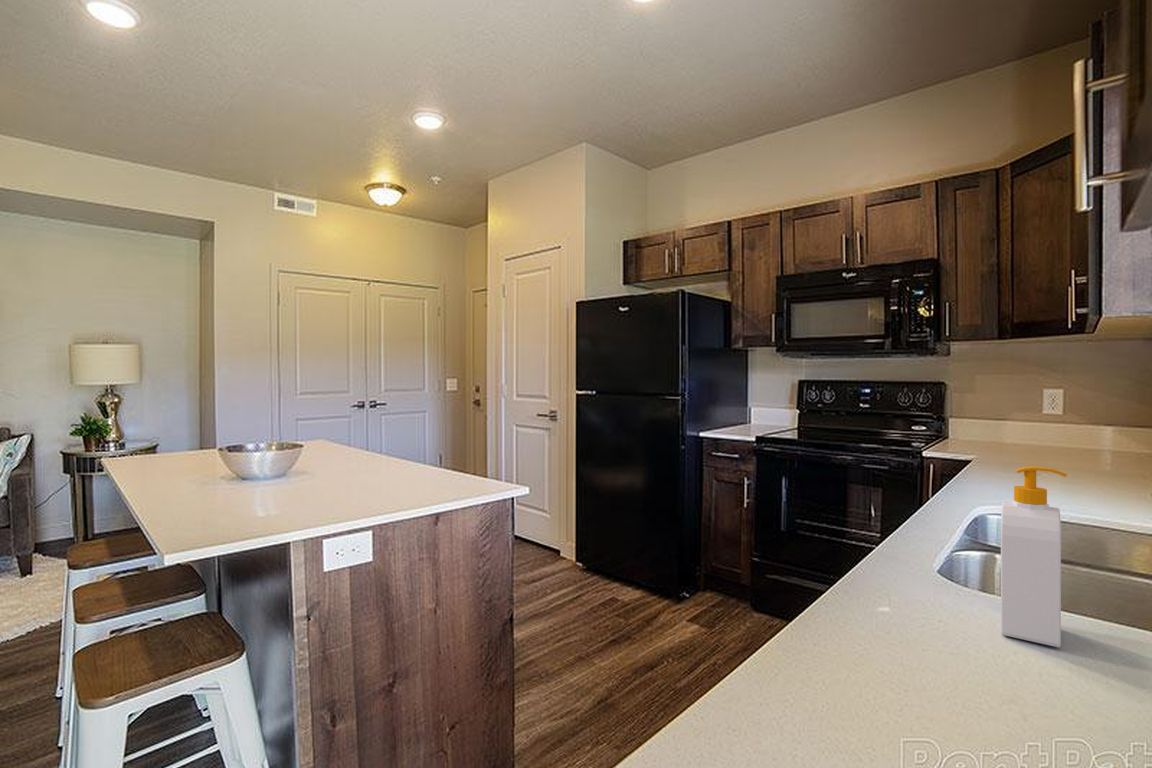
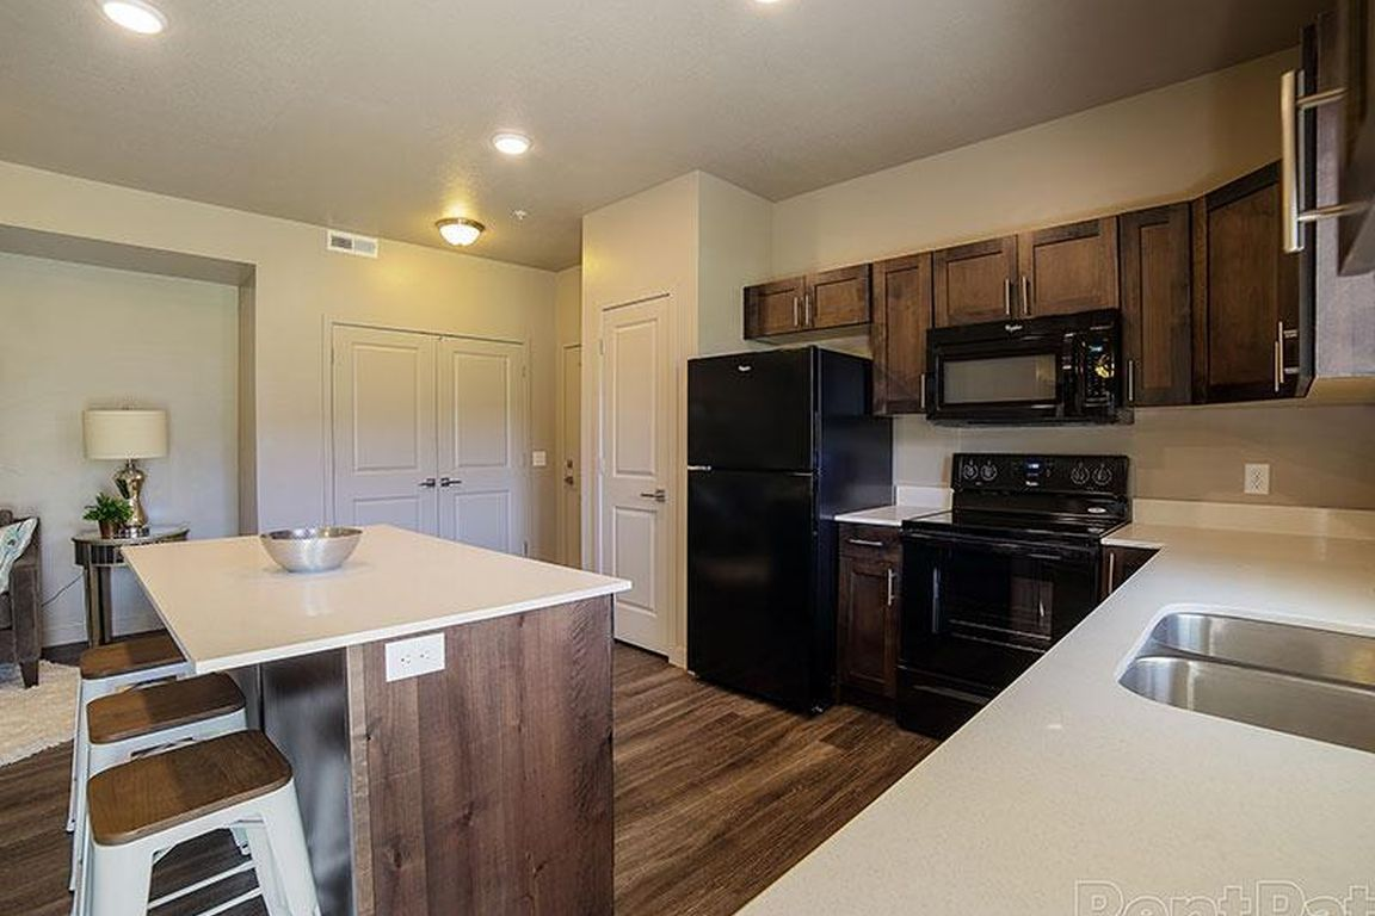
- soap bottle [1000,465,1068,648]
